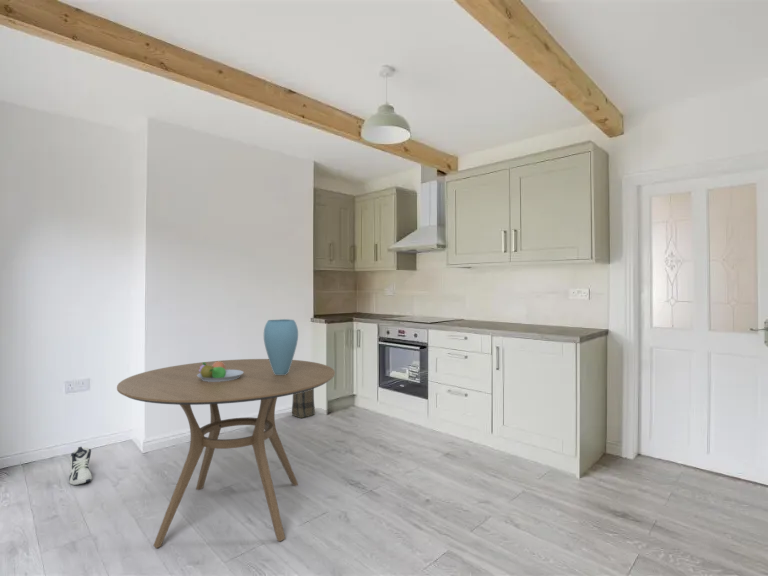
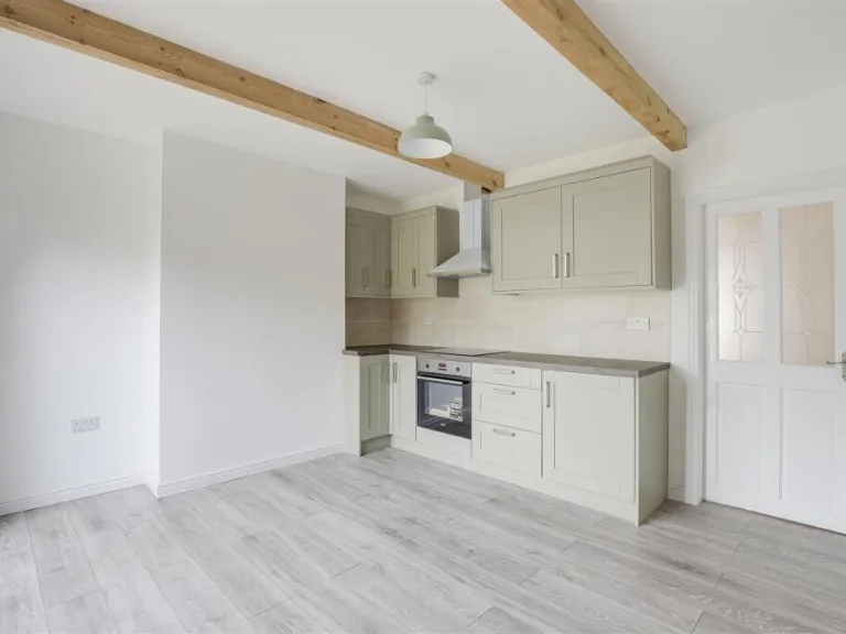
- dining table [116,358,336,549]
- fruit bowl [197,360,243,382]
- vase [263,318,299,375]
- basket [291,388,316,419]
- sneaker [68,446,93,486]
